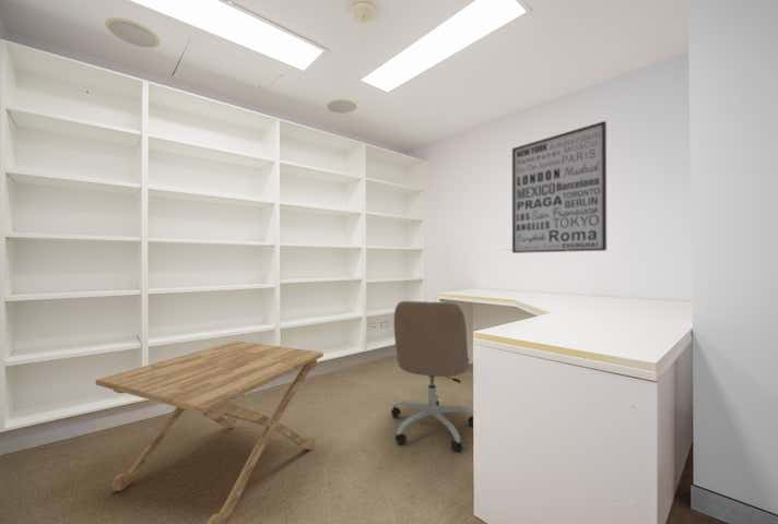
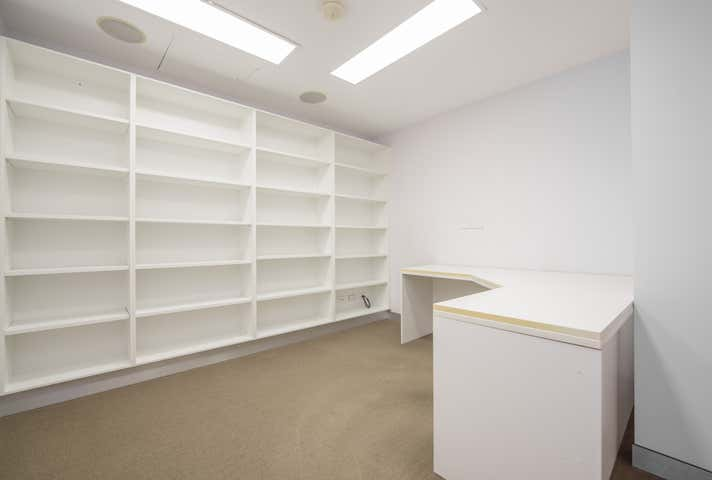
- side table [95,340,325,524]
- wall art [511,120,608,254]
- office chair [390,300,474,453]
